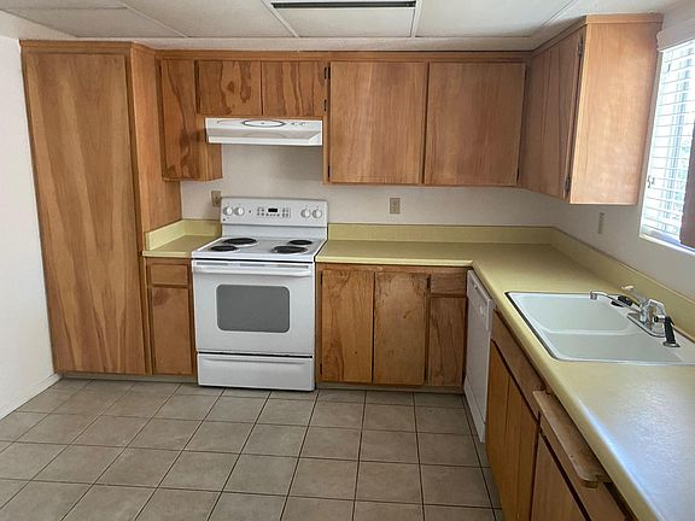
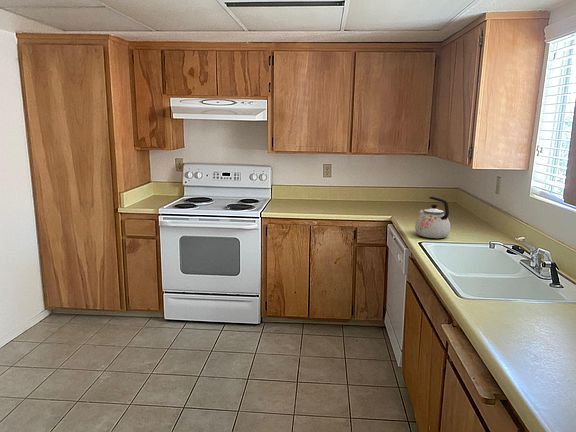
+ kettle [414,196,451,239]
